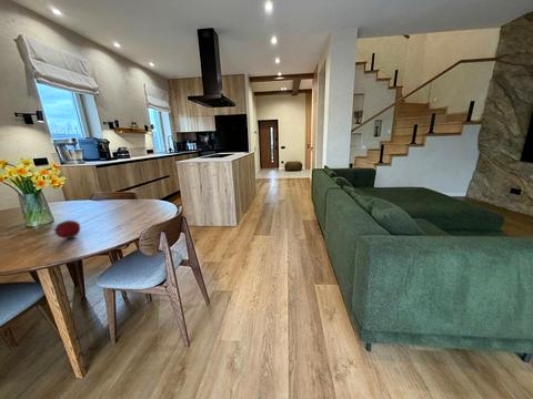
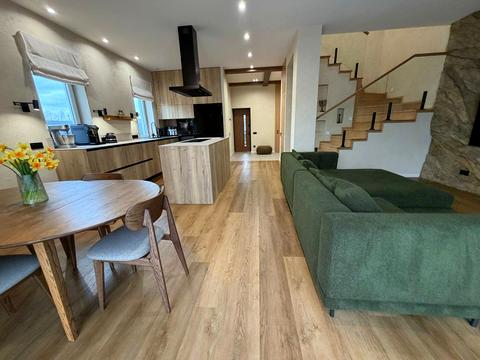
- fruit [54,219,81,239]
